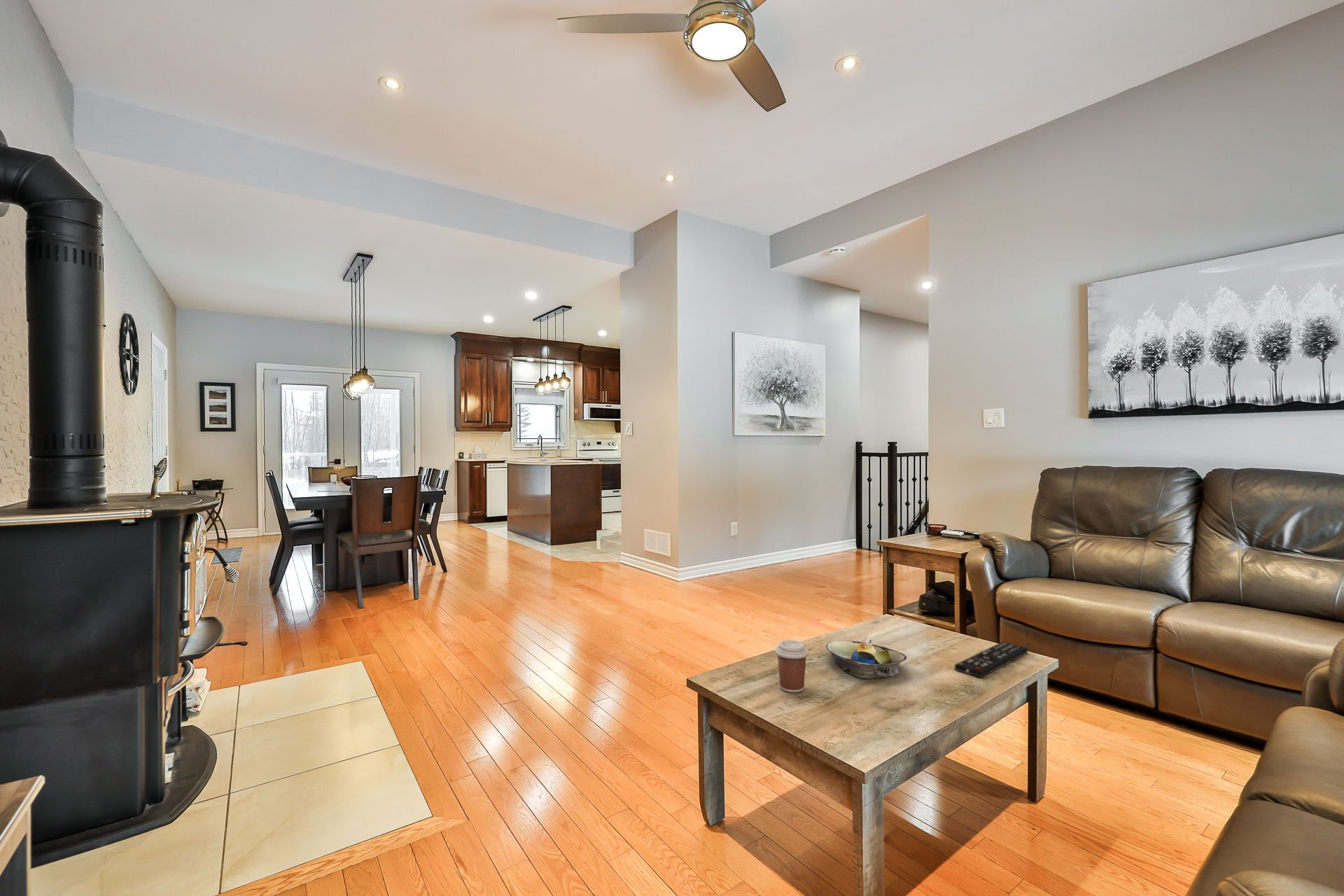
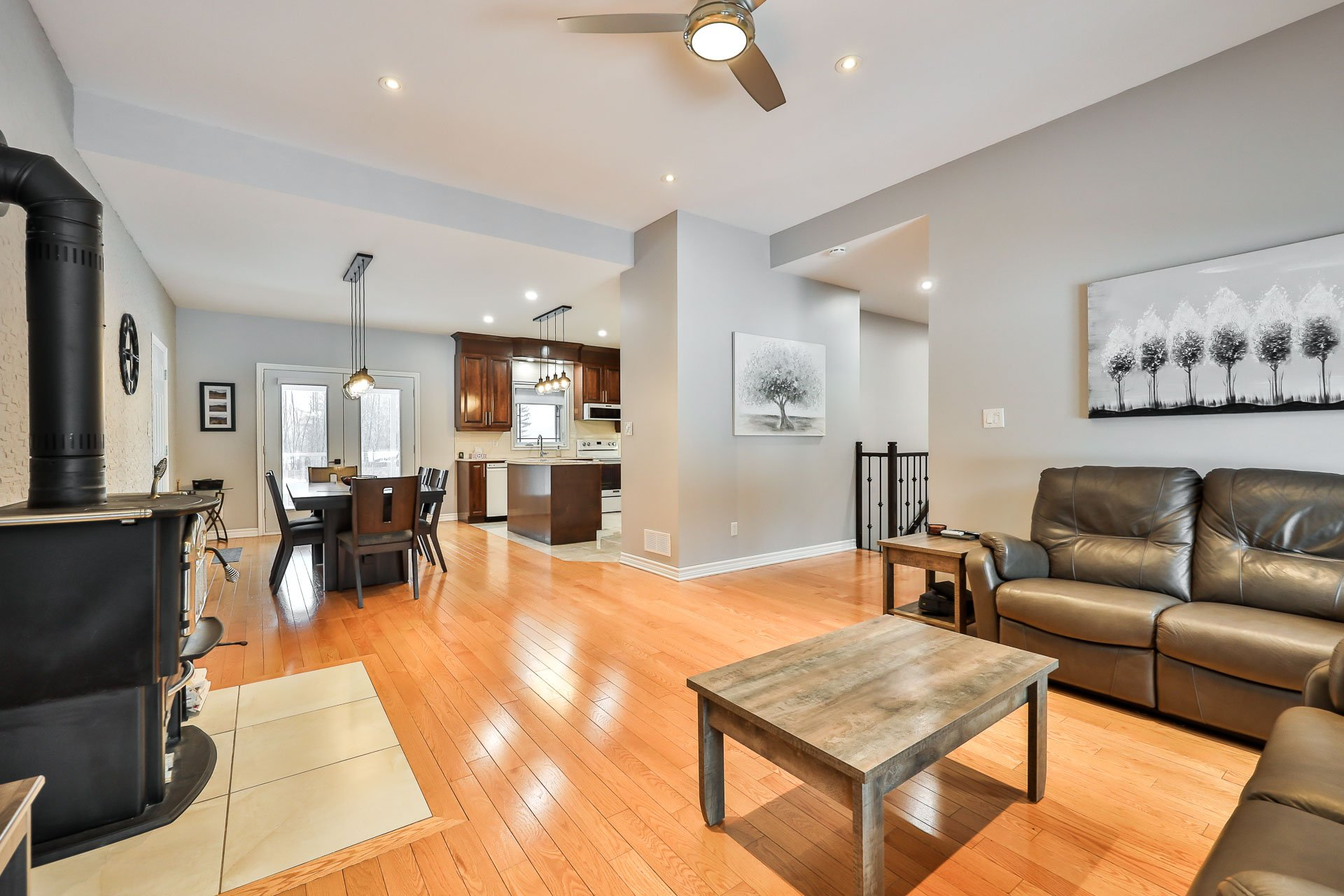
- coffee cup [774,639,809,693]
- decorative bowl [825,636,908,679]
- remote control [954,641,1028,678]
